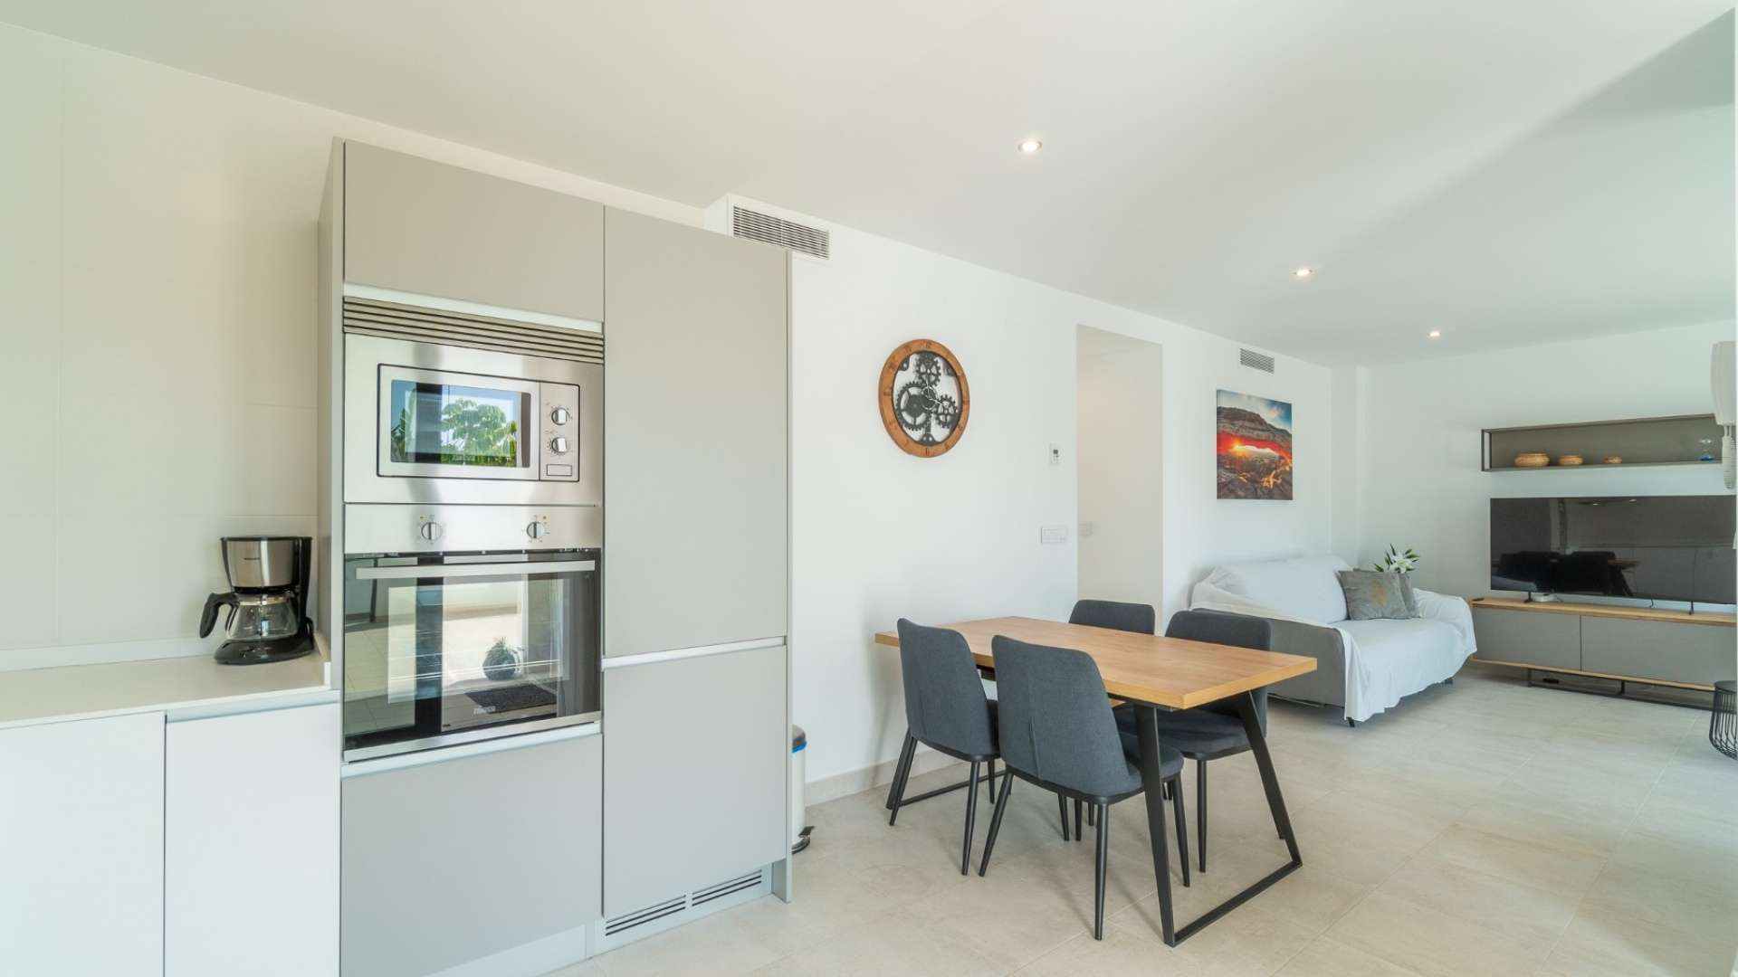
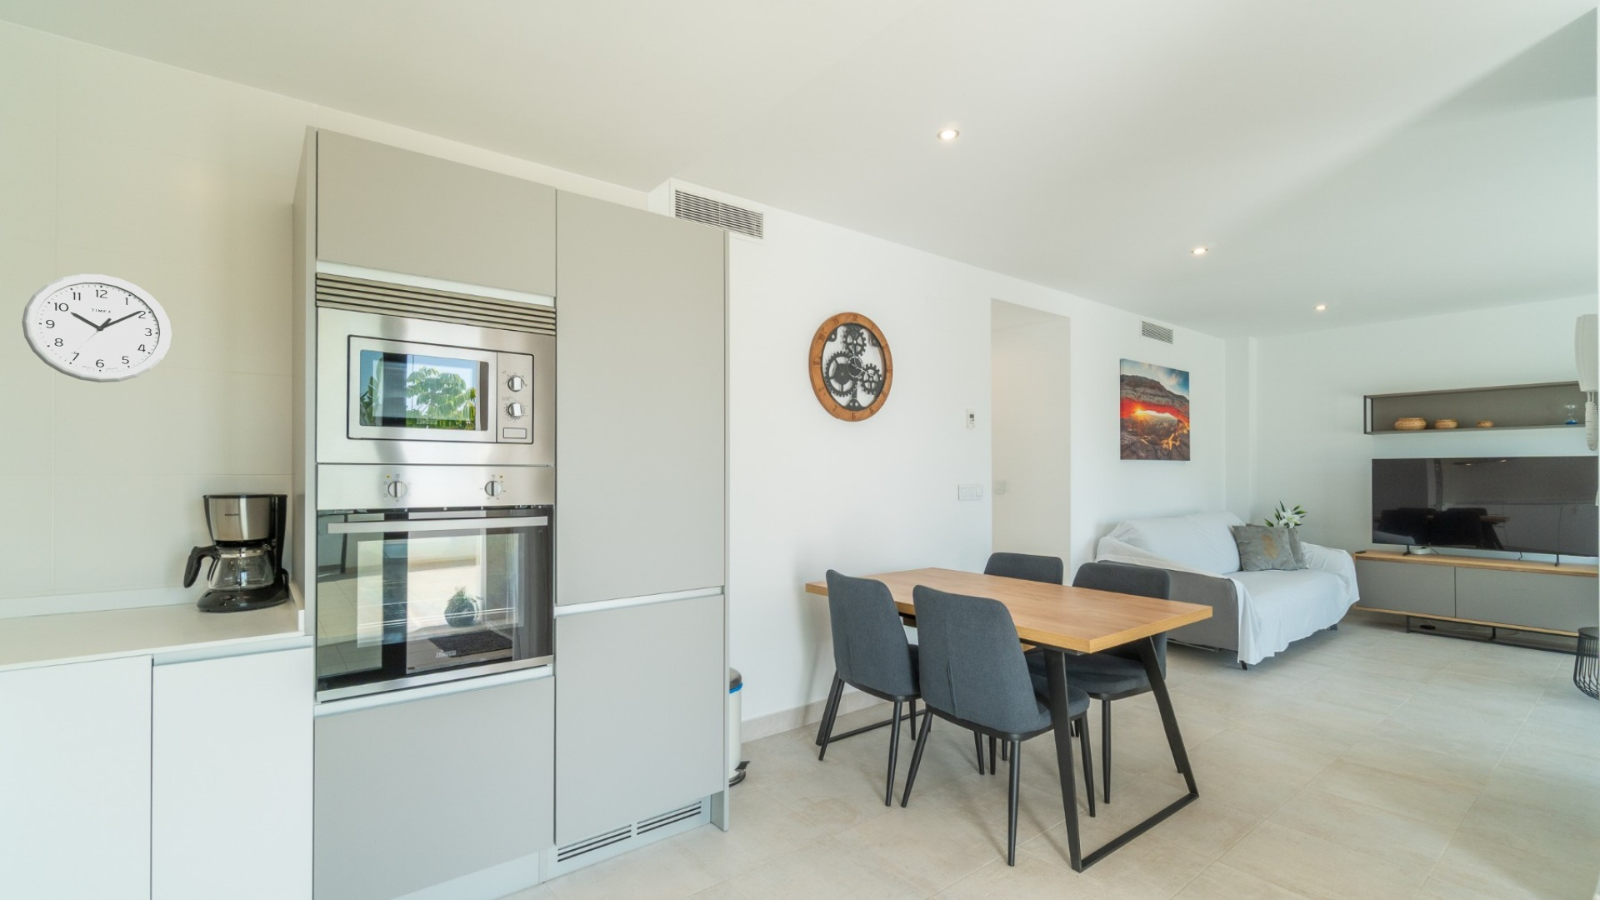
+ wall clock [21,274,173,384]
